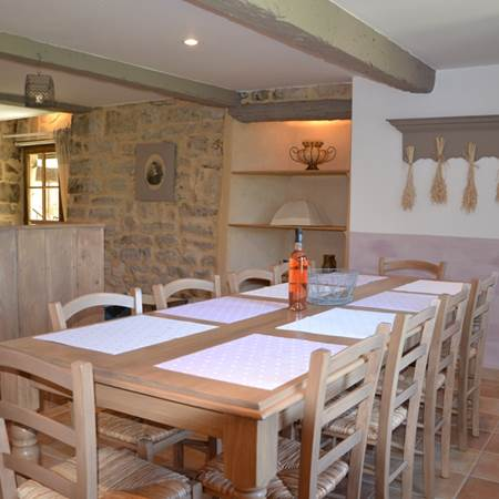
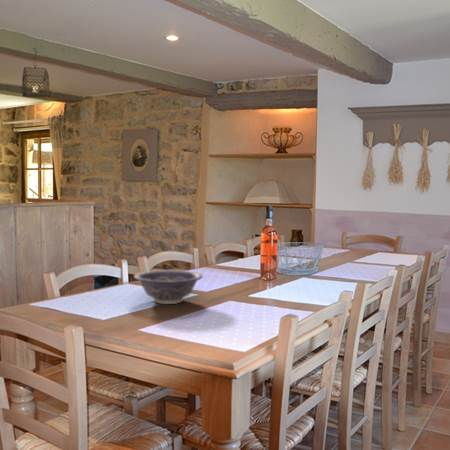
+ decorative bowl [133,269,204,305]
